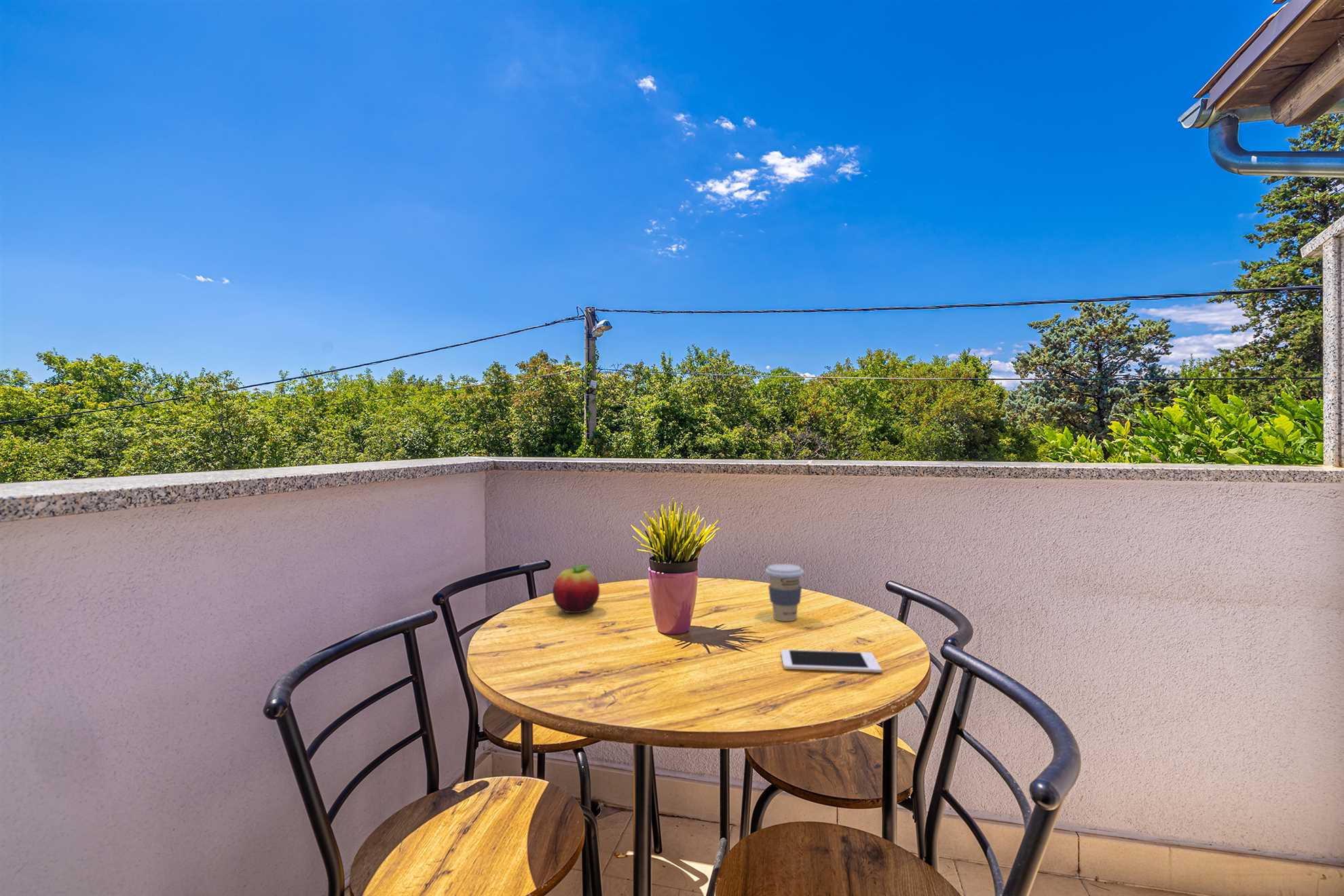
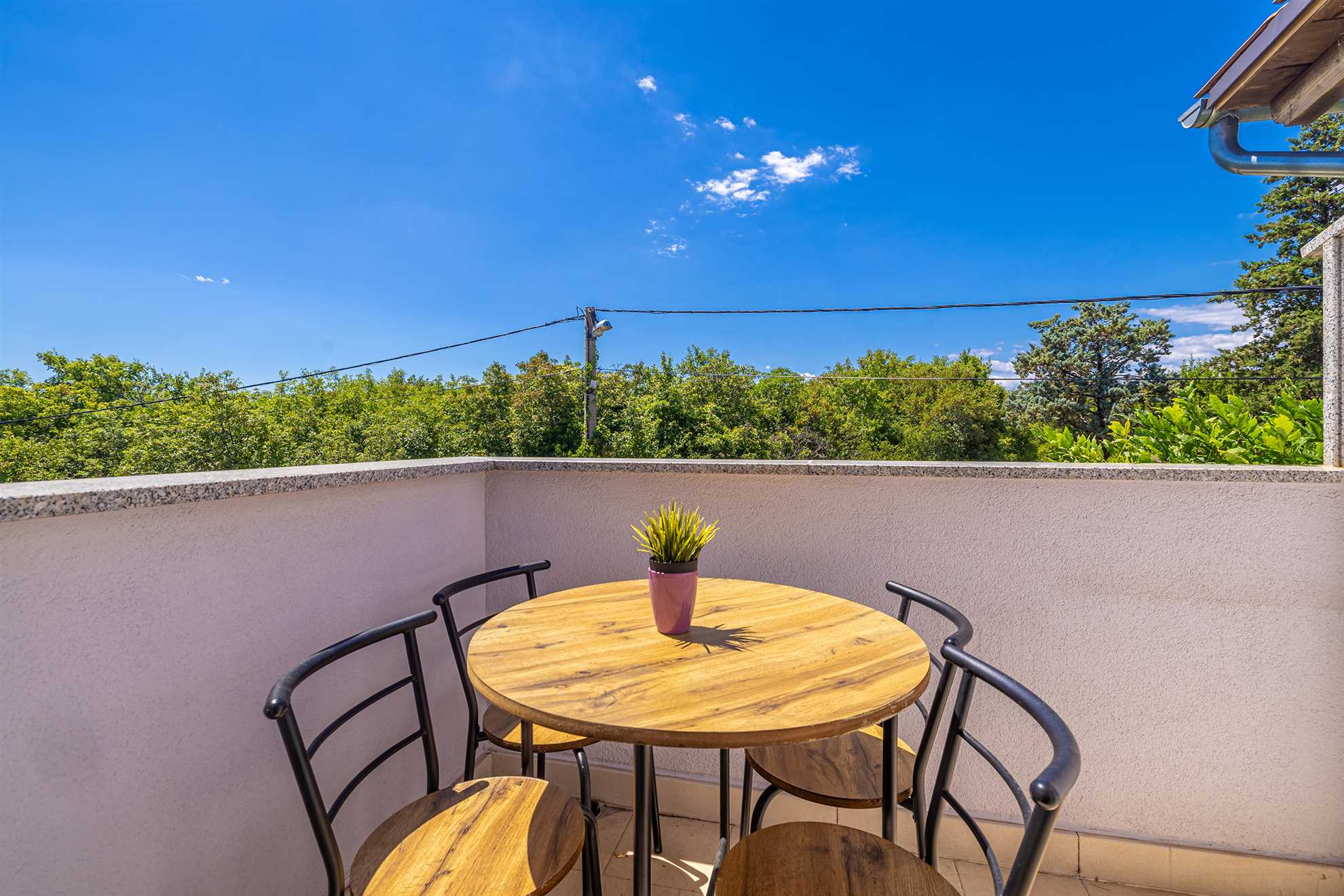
- coffee cup [765,563,804,622]
- cell phone [781,649,882,673]
- fruit [552,563,600,614]
